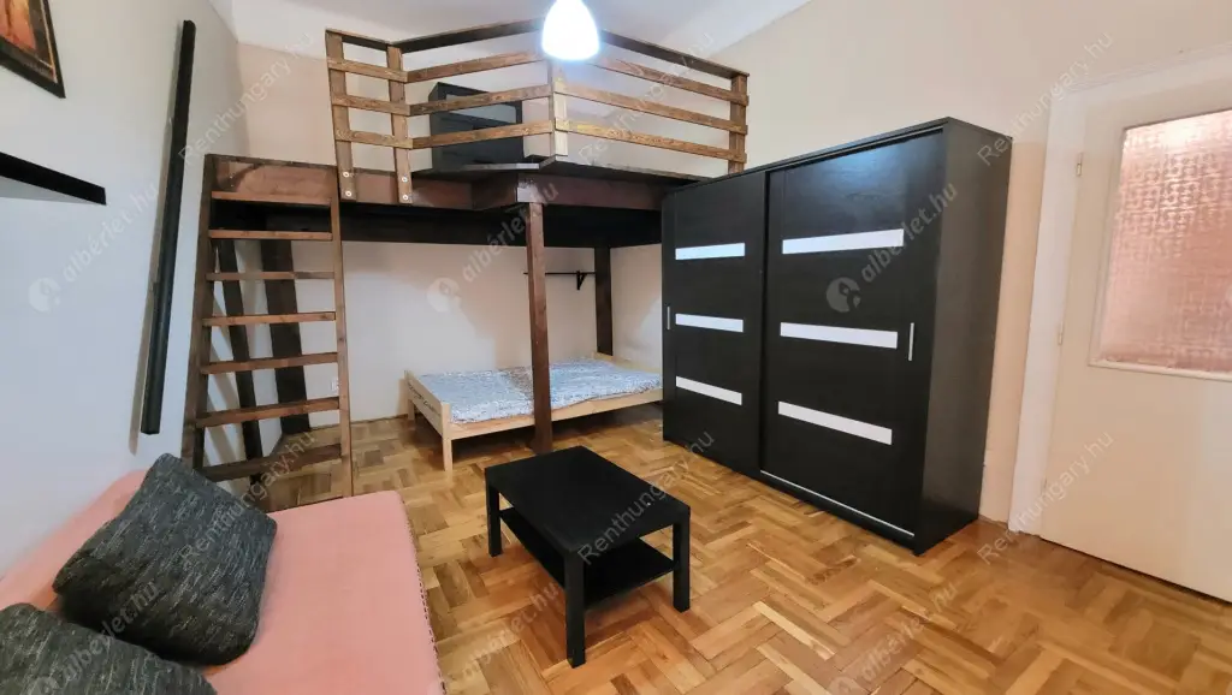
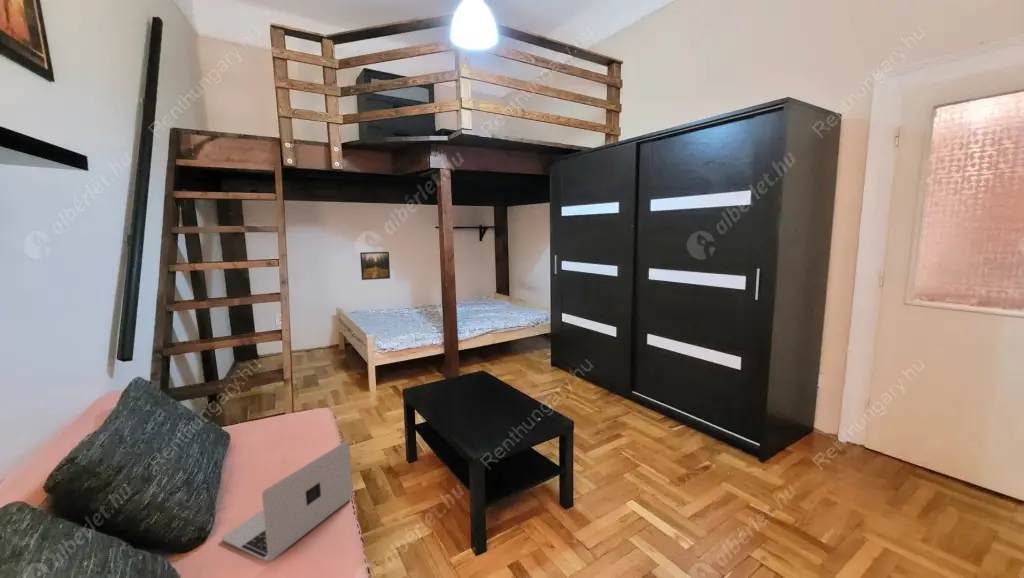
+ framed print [359,251,391,281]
+ laptop [221,440,353,562]
